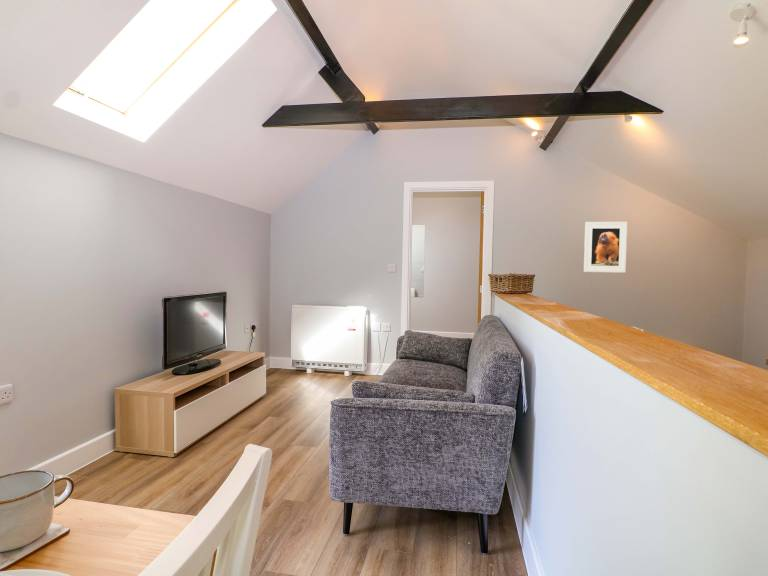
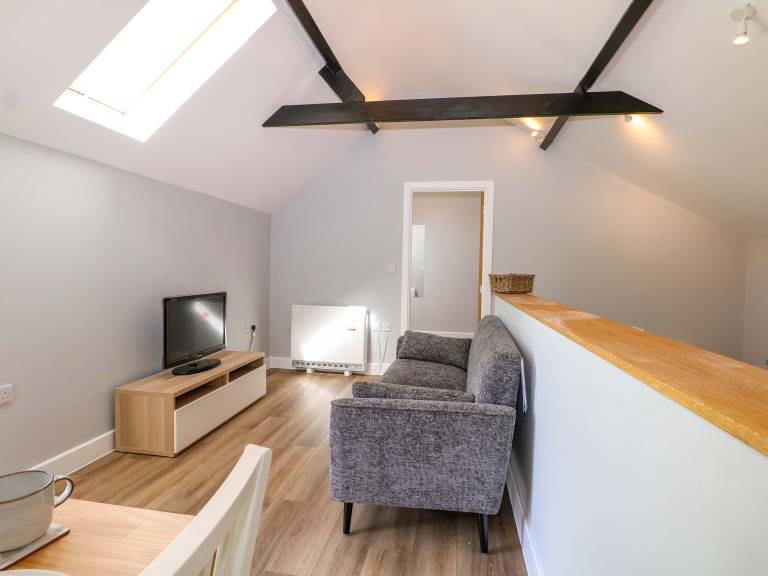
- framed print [583,221,628,274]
